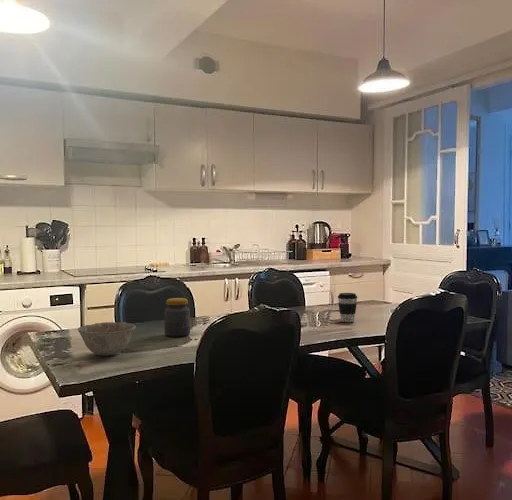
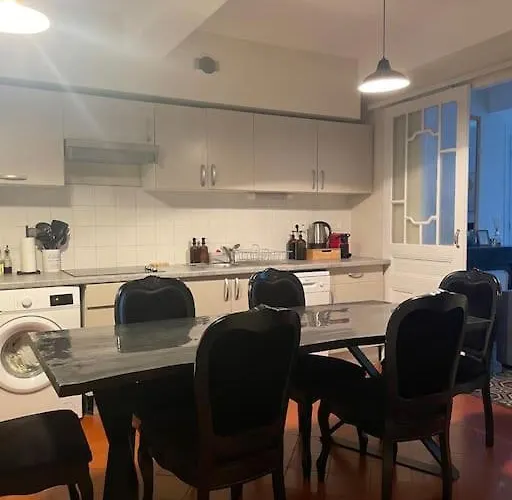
- bowl [77,321,137,356]
- jar [163,297,191,338]
- coffee cup [337,292,358,323]
